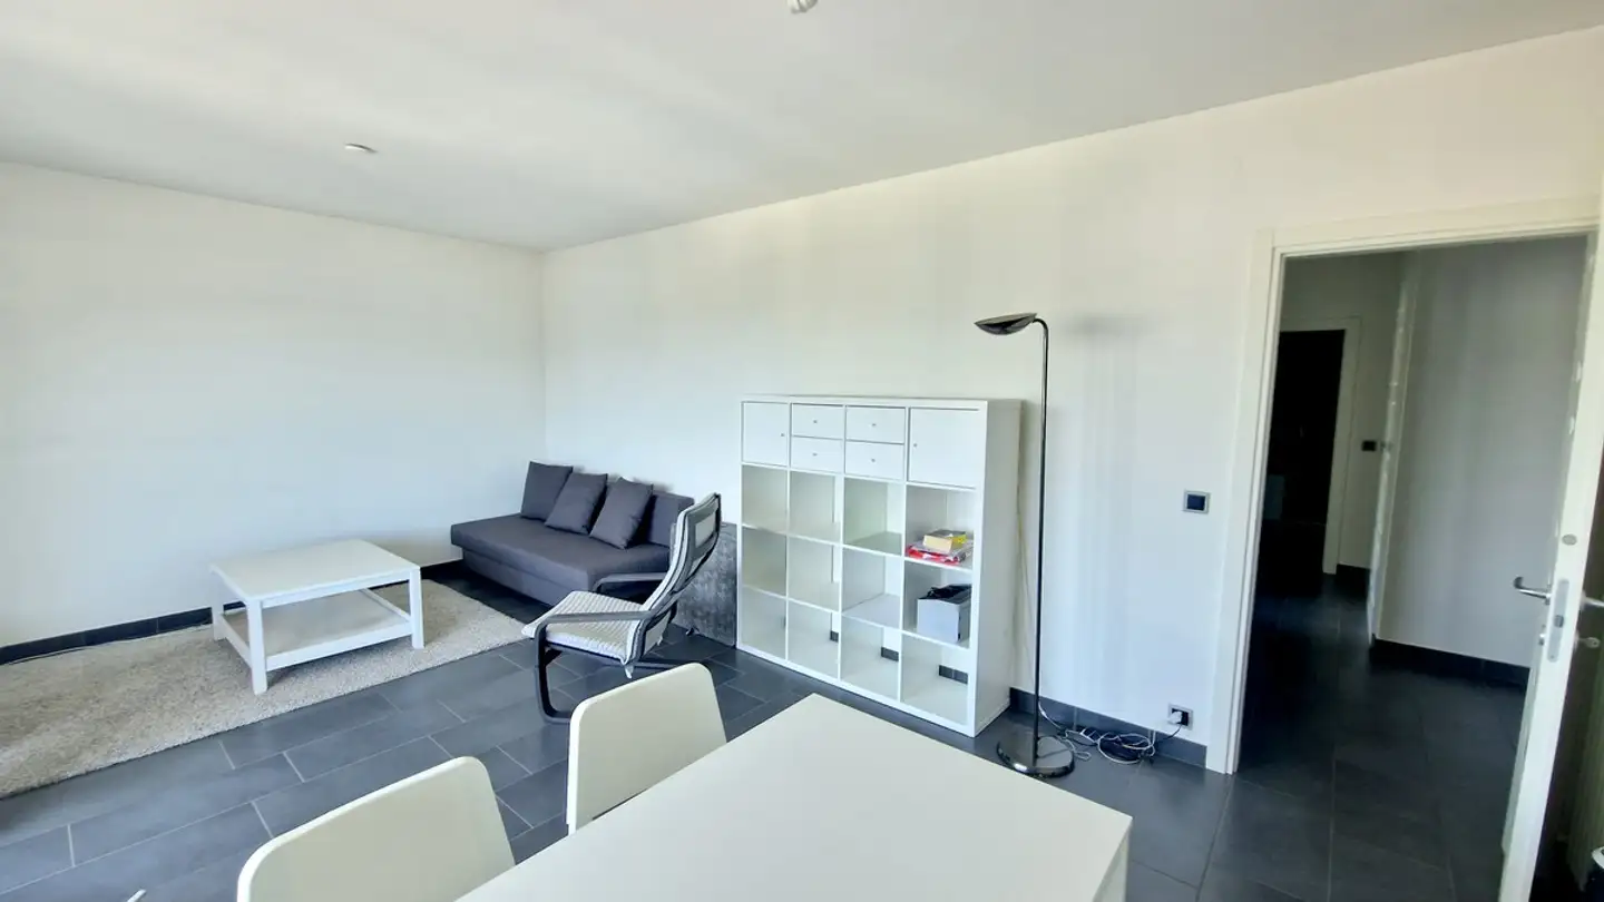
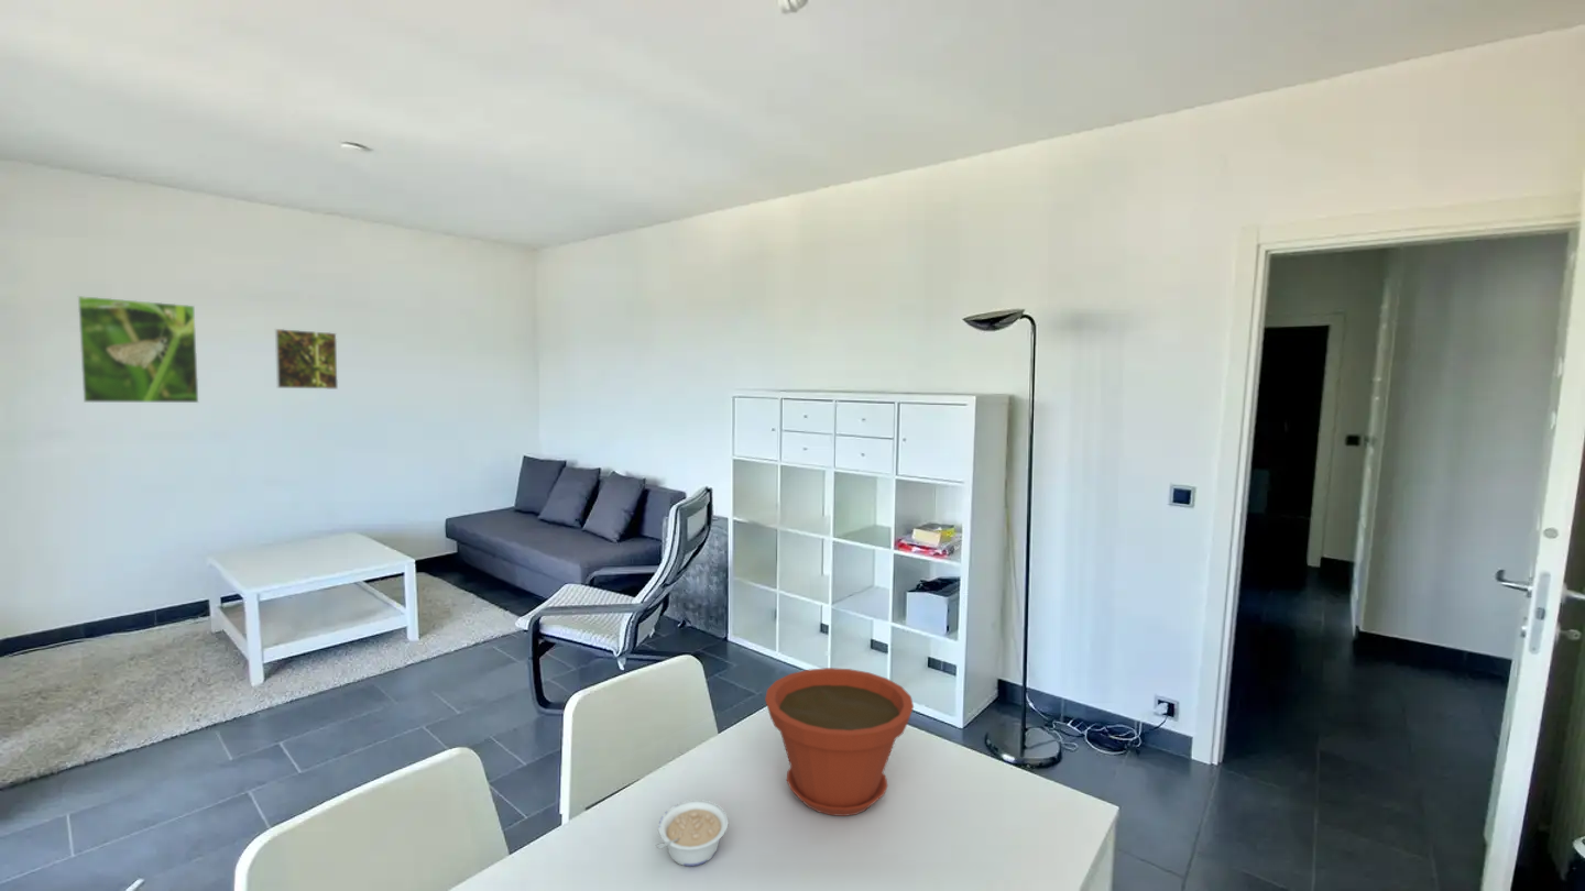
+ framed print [77,295,199,404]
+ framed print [274,328,339,391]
+ legume [655,799,729,868]
+ plant pot [764,667,915,817]
